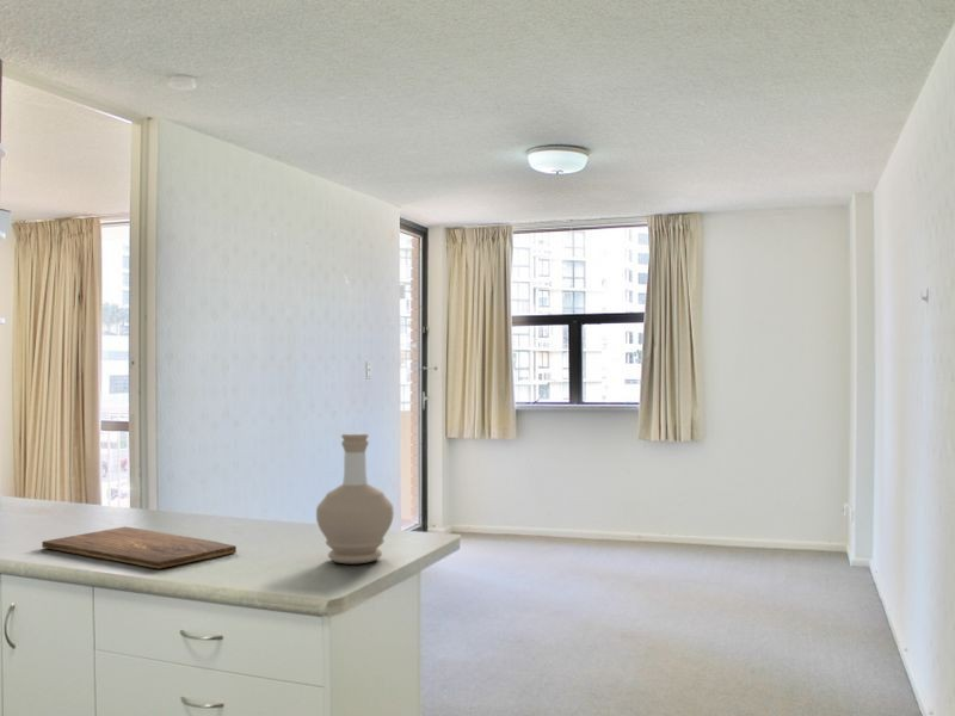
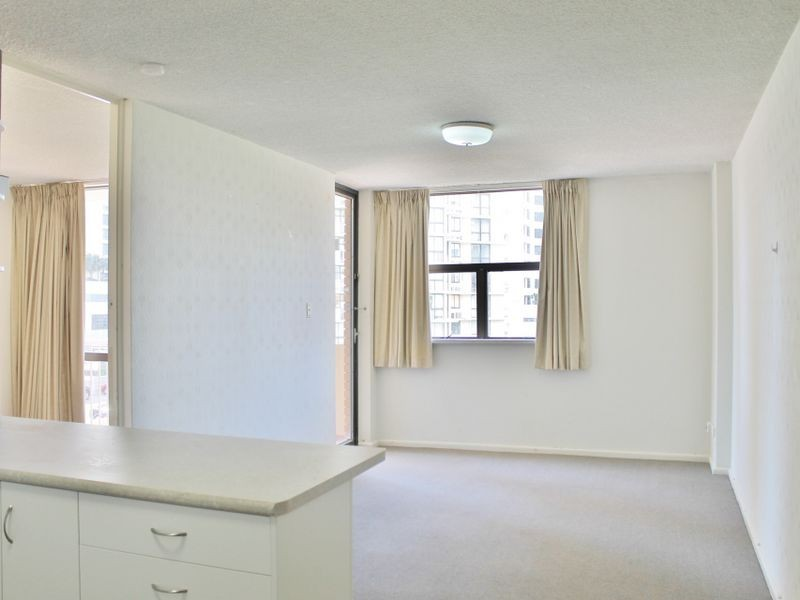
- cutting board [41,525,238,569]
- bottle [315,432,395,564]
